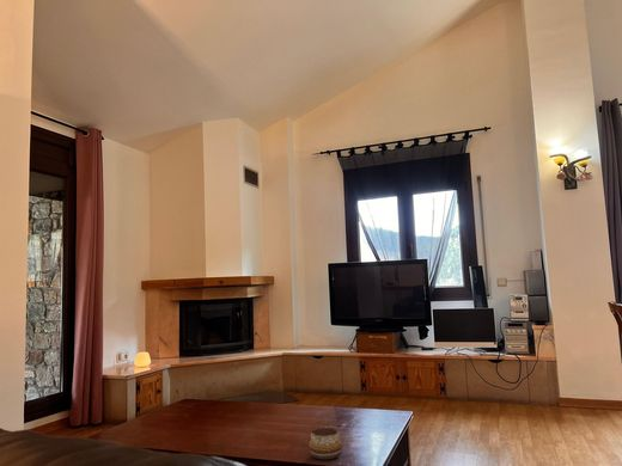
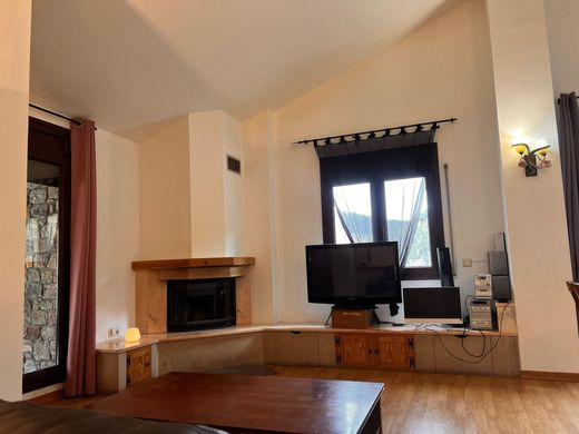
- decorative bowl [307,427,343,460]
